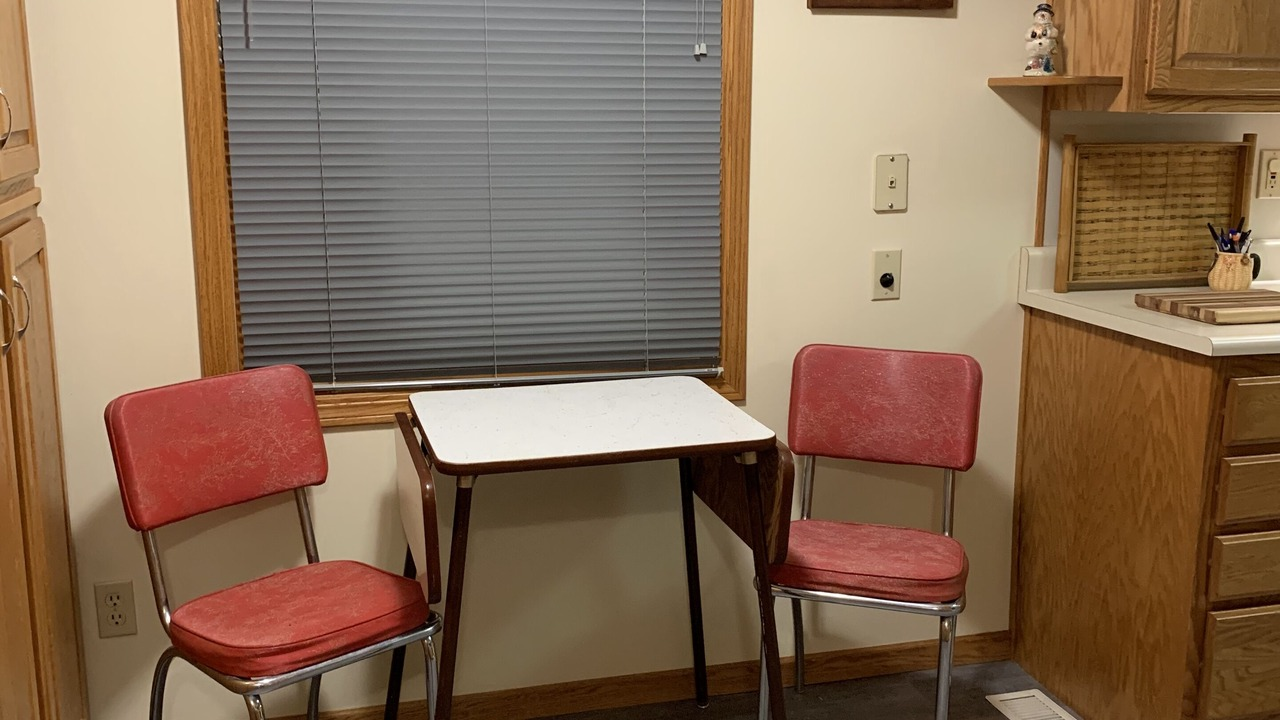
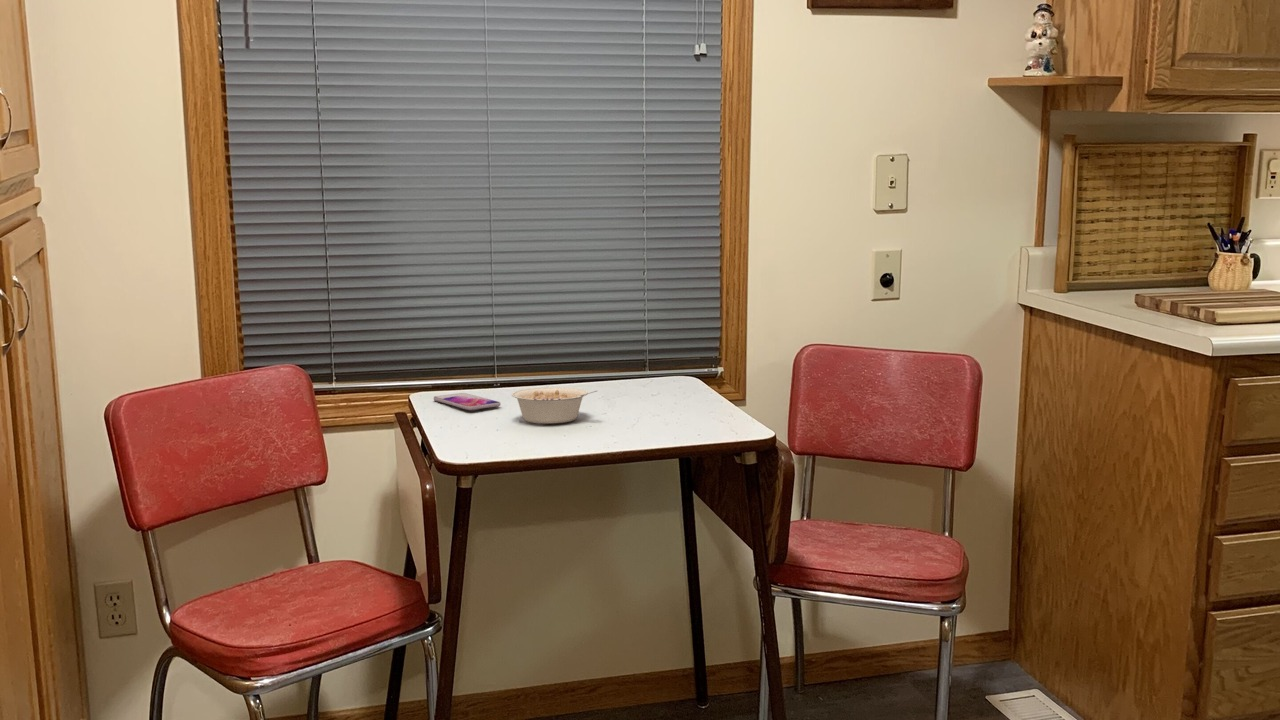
+ smartphone [433,392,502,411]
+ legume [511,386,598,424]
